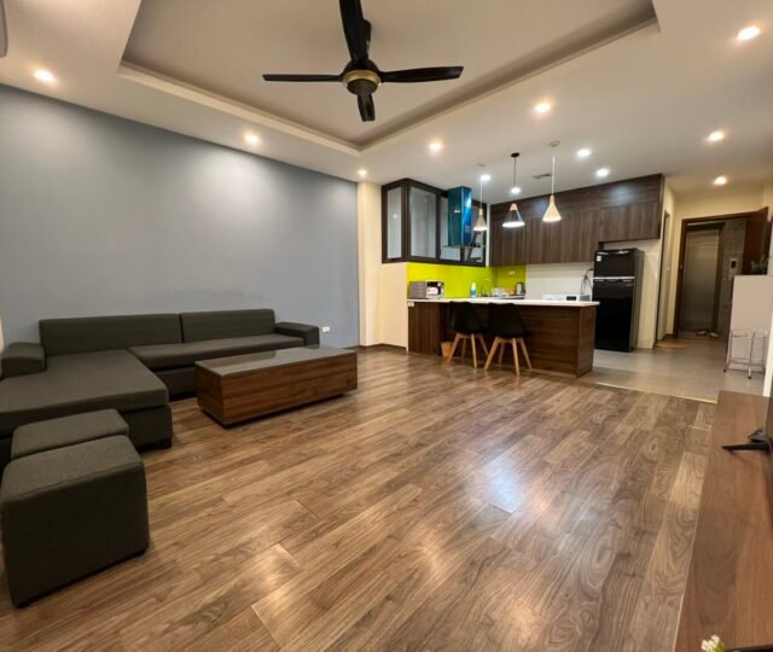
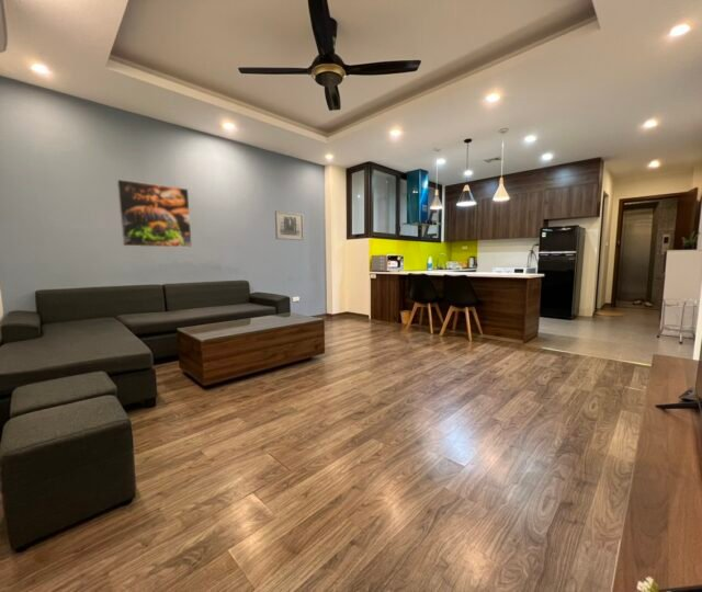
+ wall art [274,209,305,241]
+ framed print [116,179,193,248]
